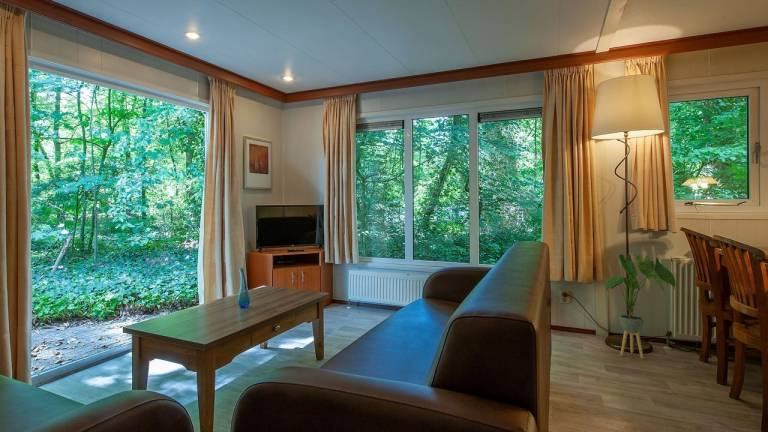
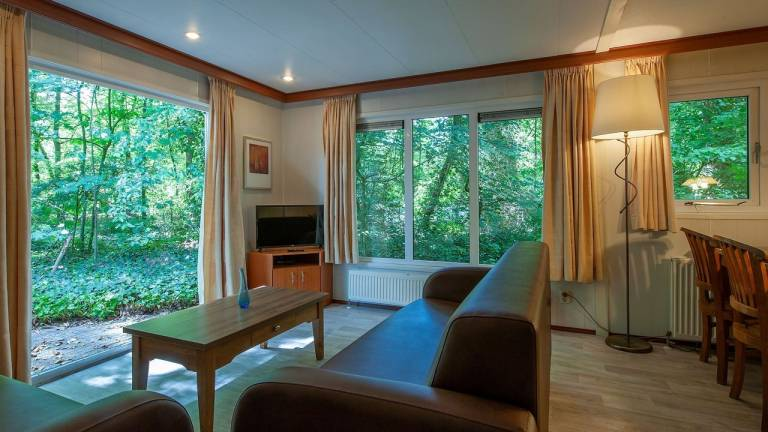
- house plant [603,253,677,360]
